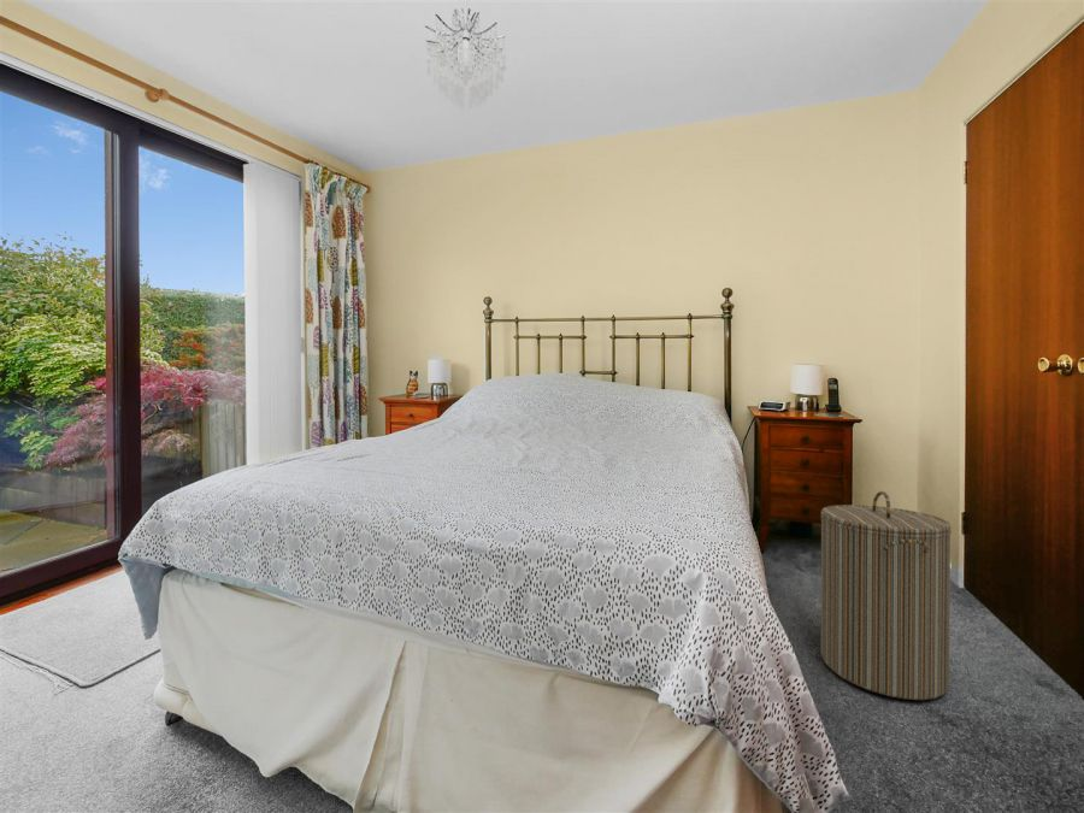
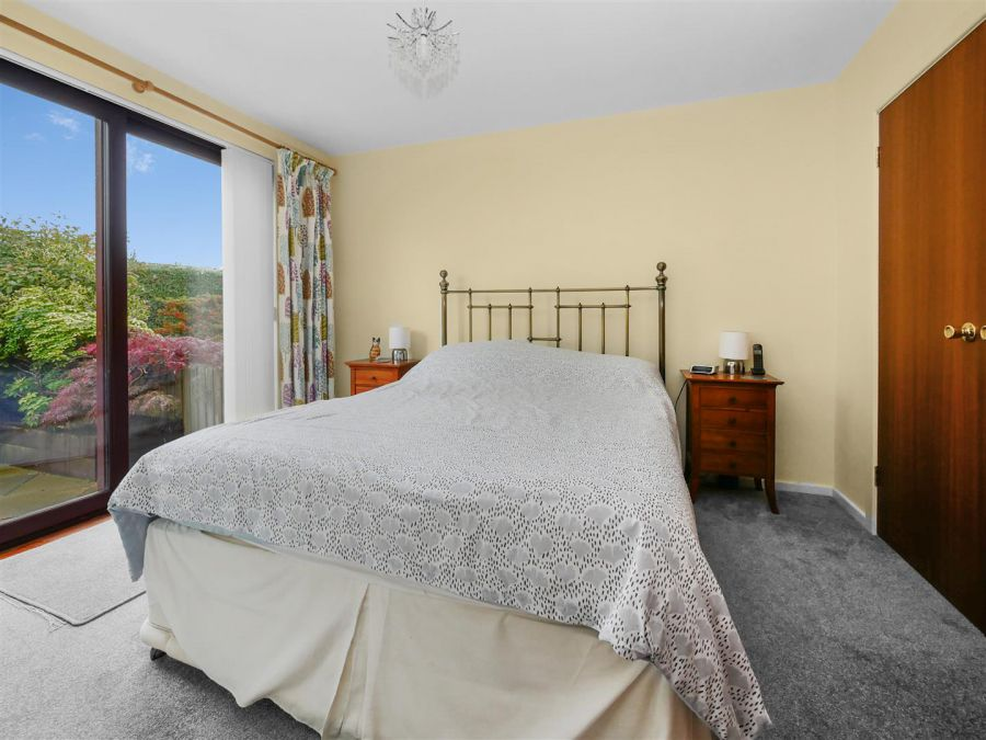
- laundry hamper [819,490,953,701]
